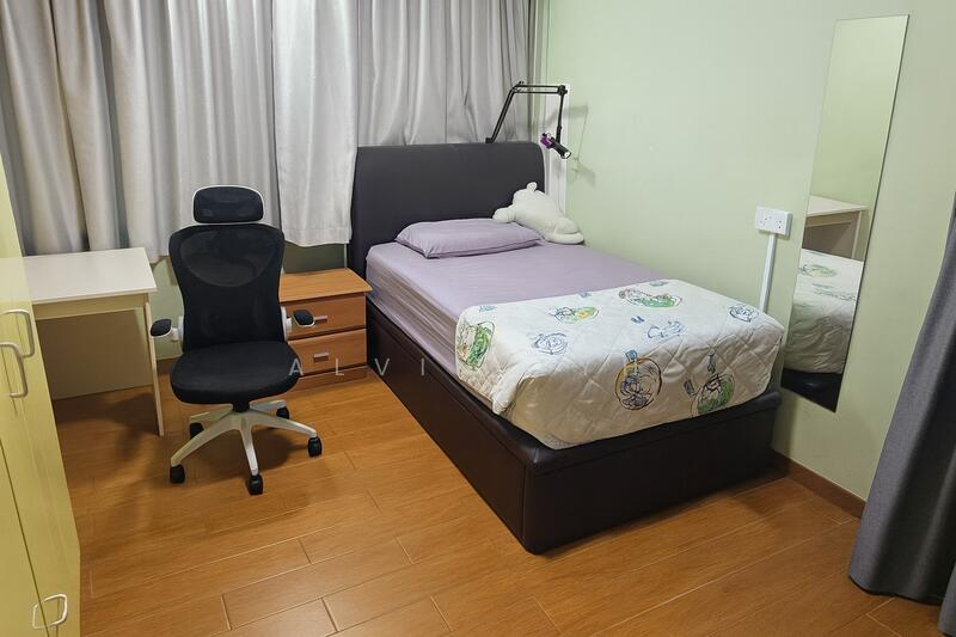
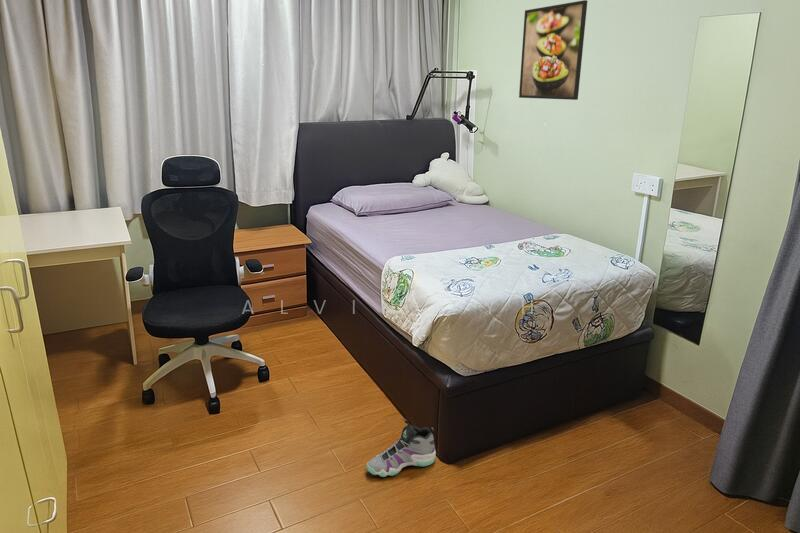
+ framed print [518,0,588,101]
+ sneaker [366,418,437,478]
